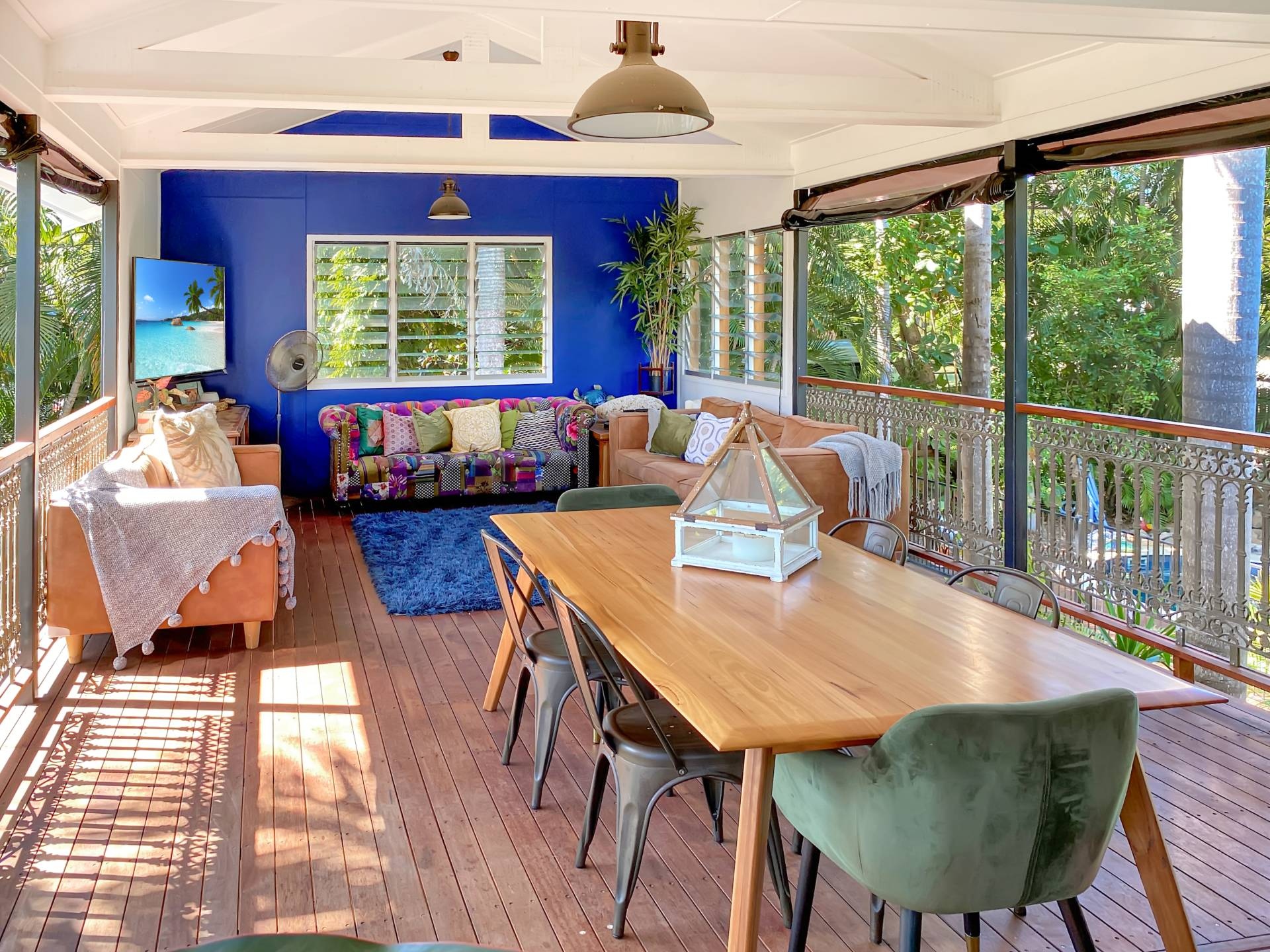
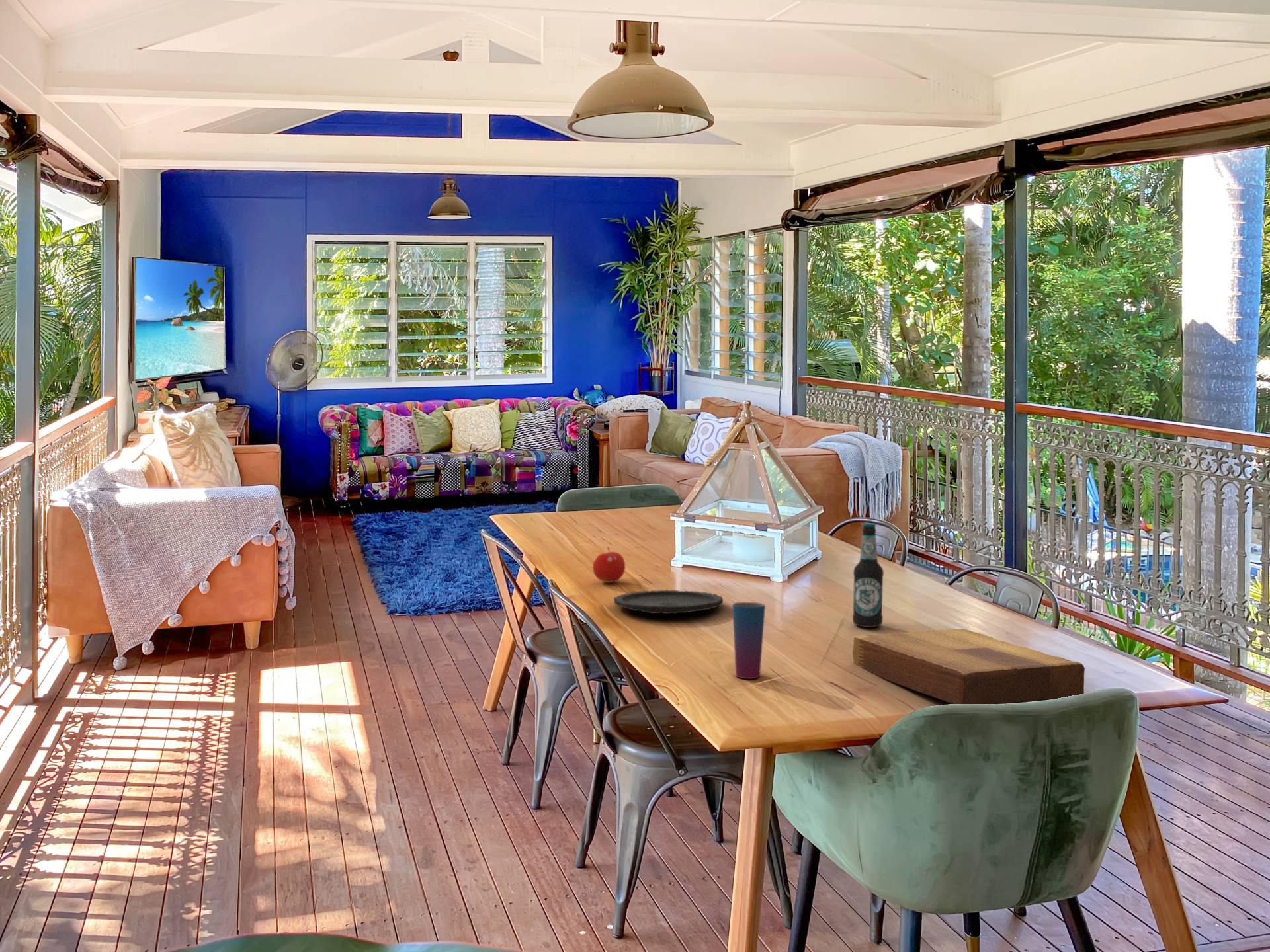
+ cutting board [852,629,1085,705]
+ plate [613,589,724,614]
+ cup [732,602,766,680]
+ bottle [852,522,884,628]
+ fruit [592,547,626,583]
